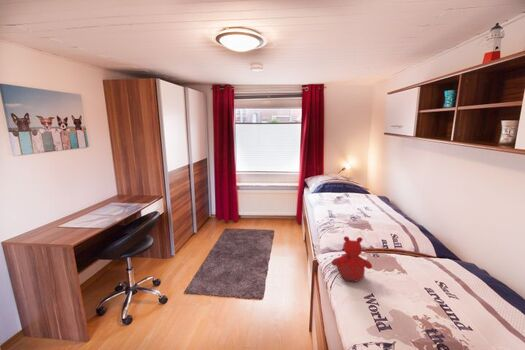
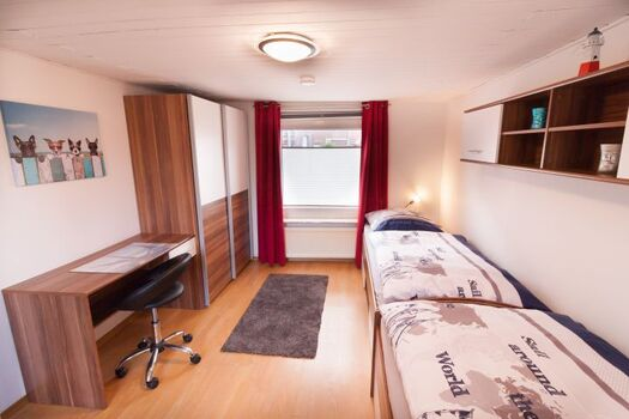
- stuffed bear [331,235,373,282]
